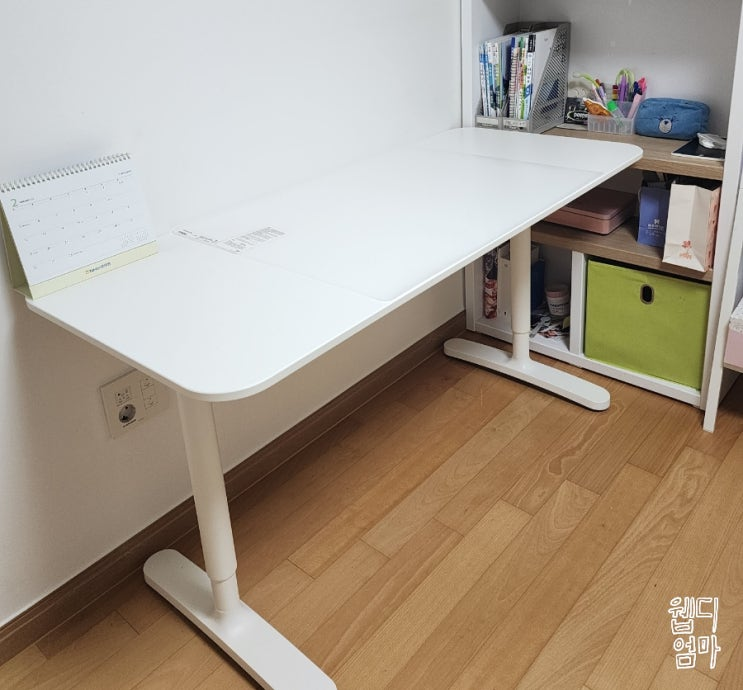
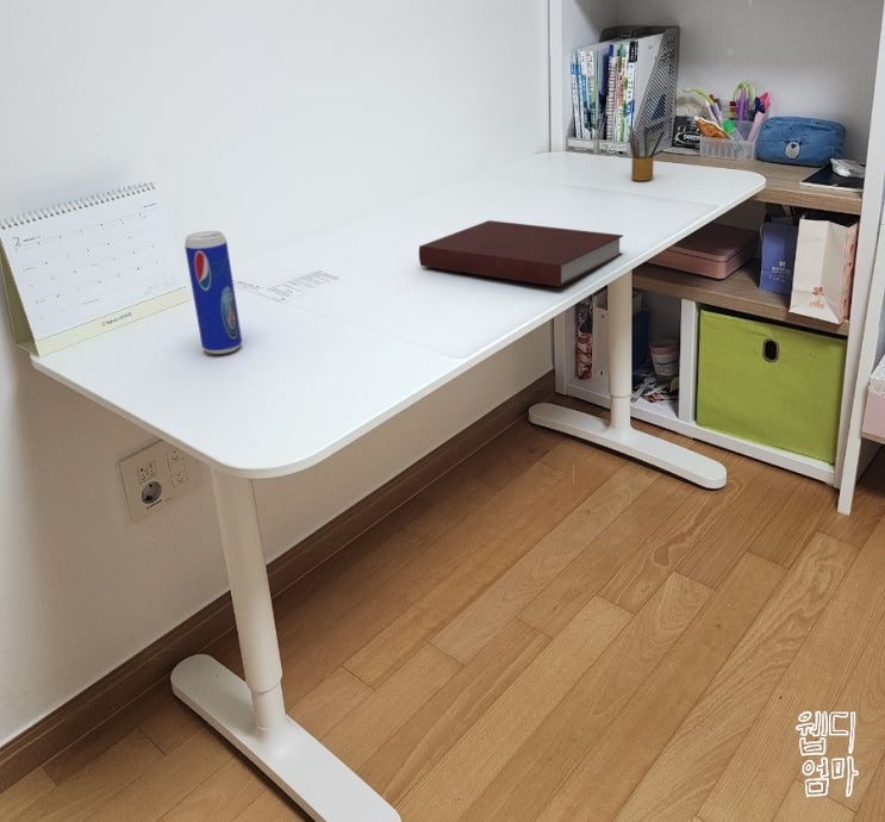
+ notebook [418,219,624,288]
+ pencil box [627,123,666,182]
+ beverage can [183,230,243,355]
